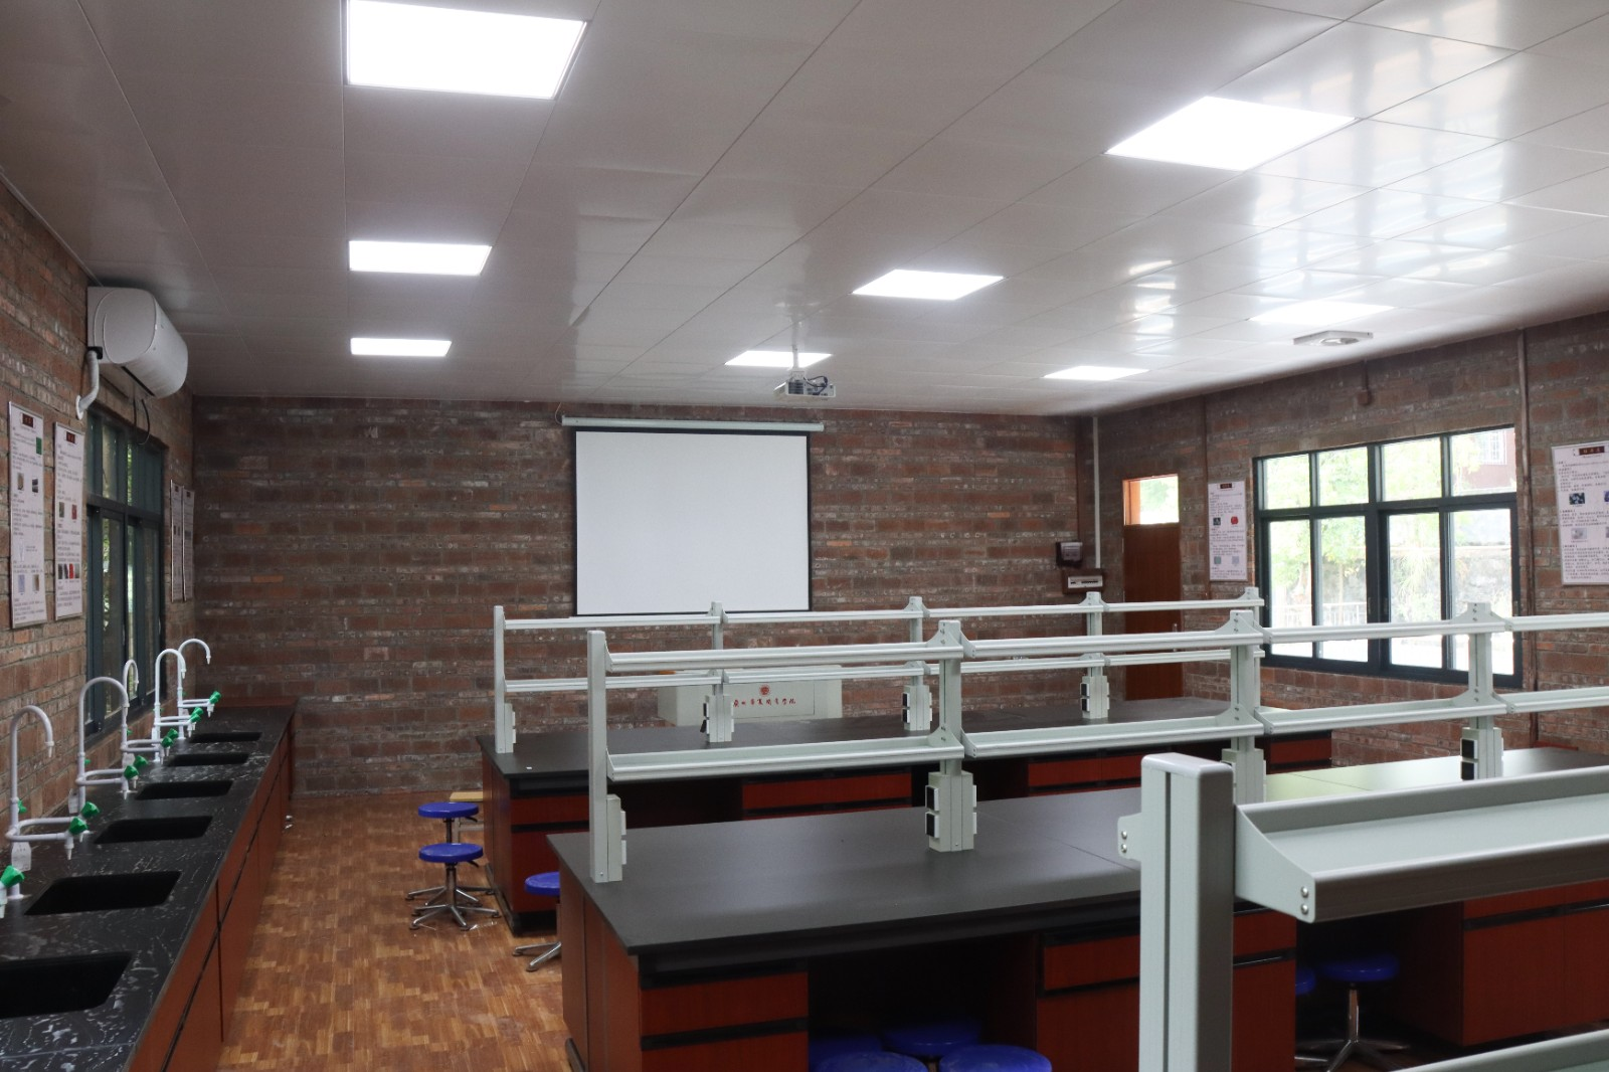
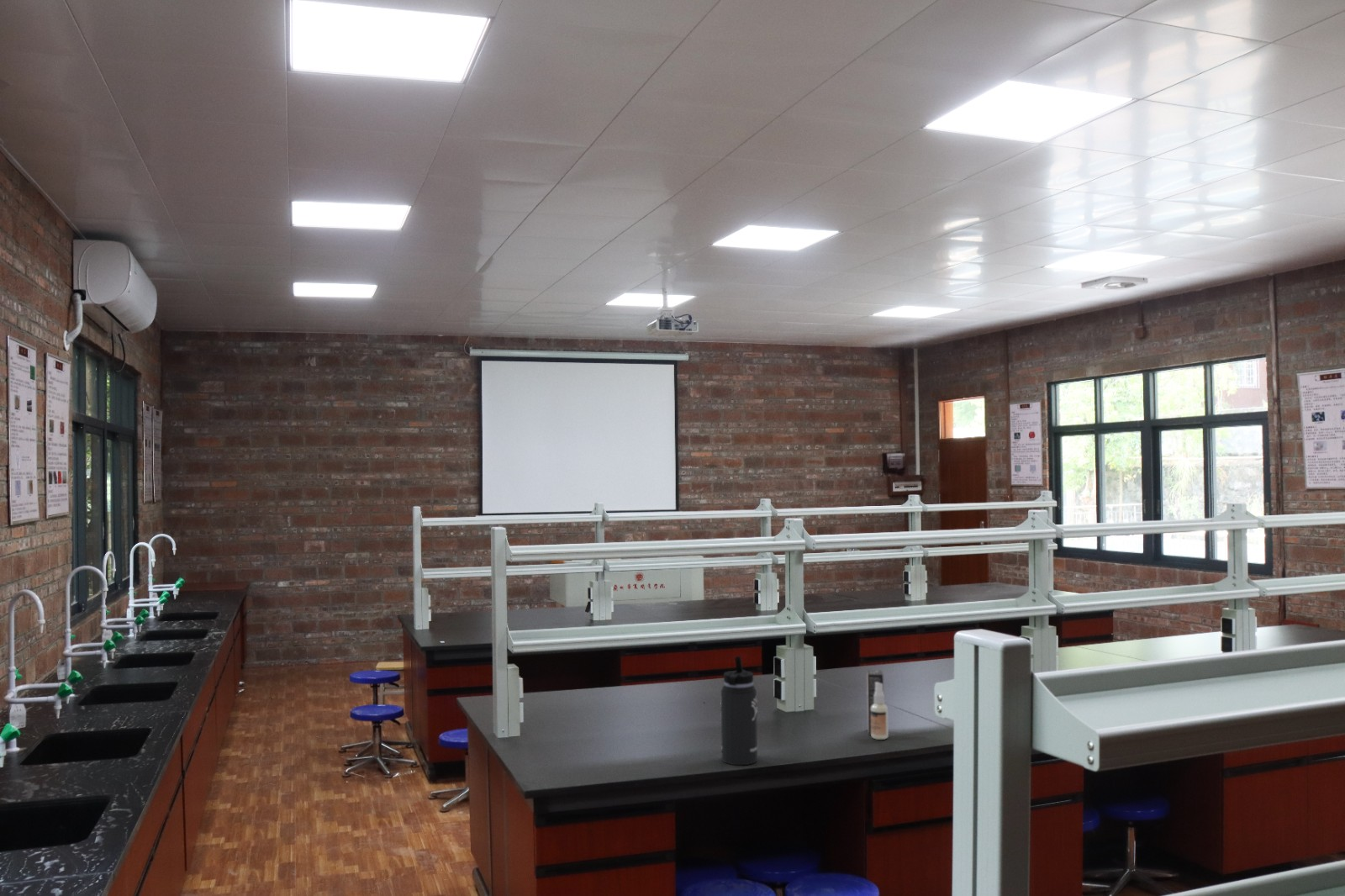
+ spray bottle [866,669,889,741]
+ thermos bottle [720,656,758,766]
